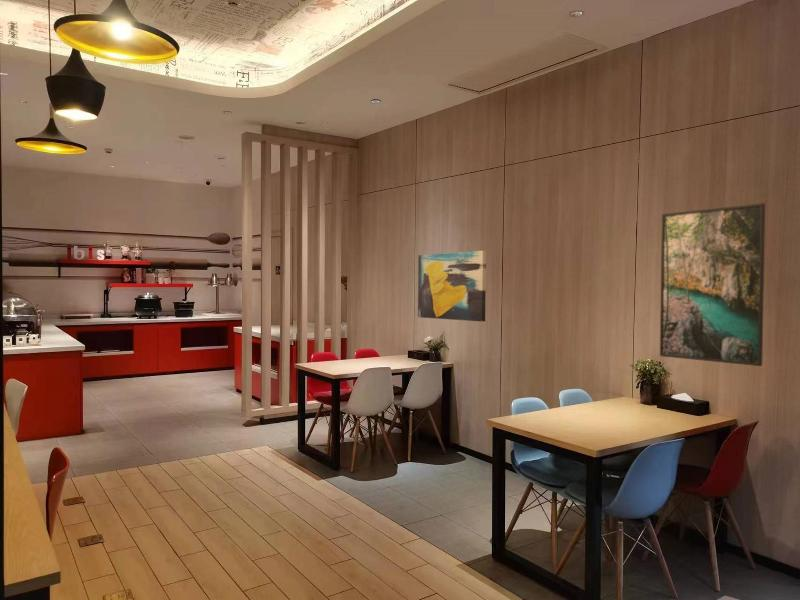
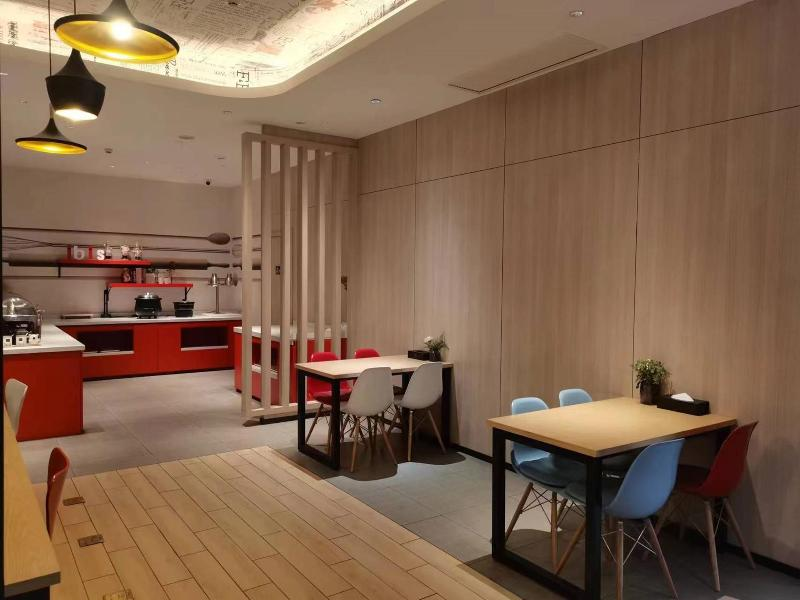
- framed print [659,202,766,367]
- wall art [417,250,487,323]
